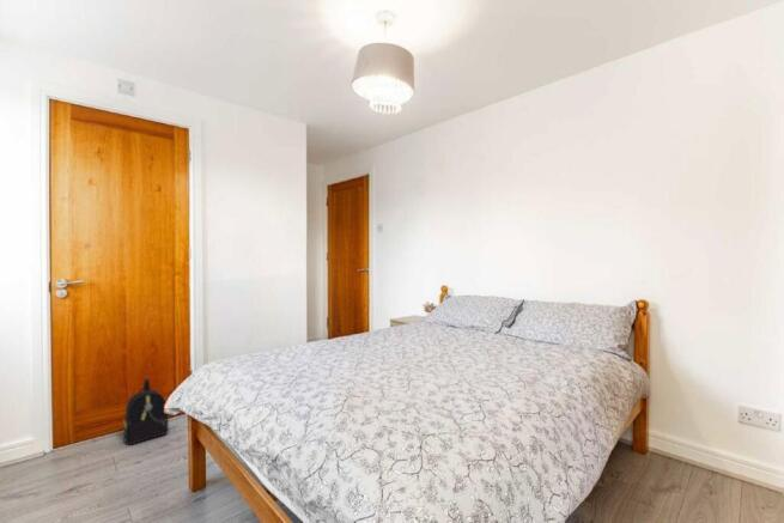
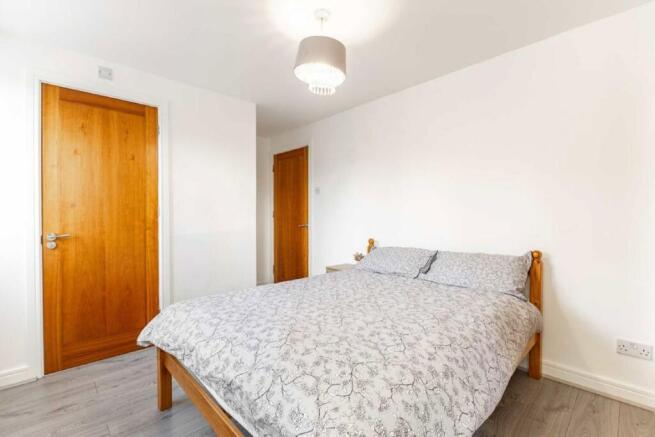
- backpack [123,377,170,446]
